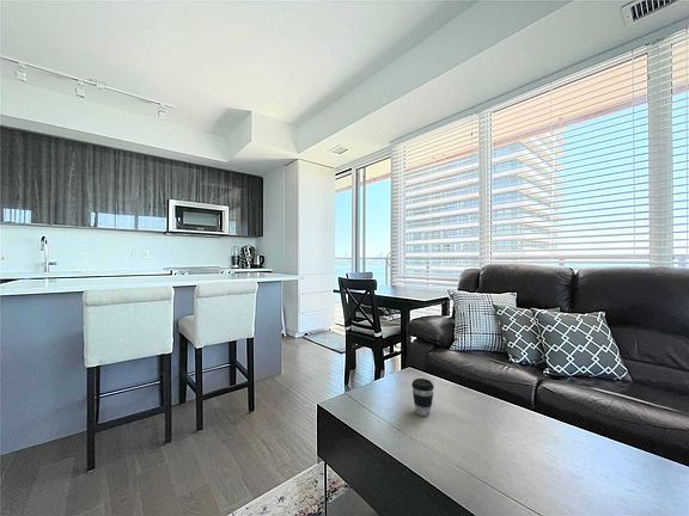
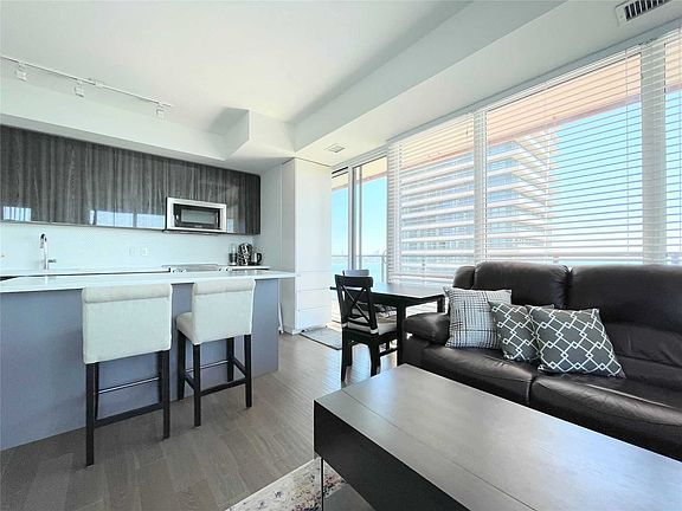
- coffee cup [410,377,435,417]
